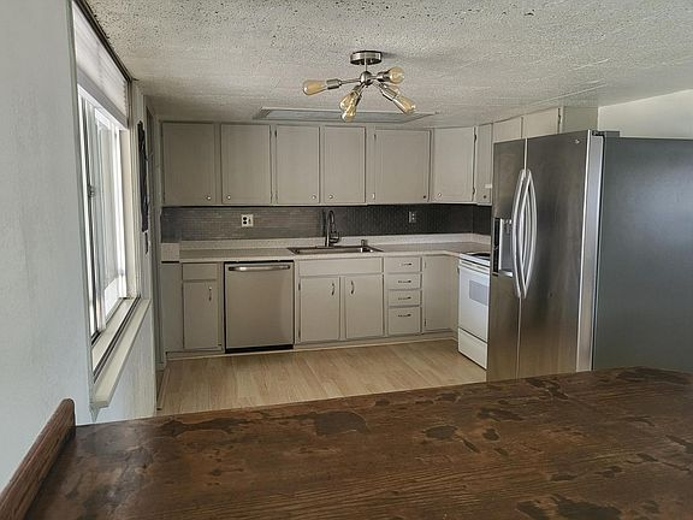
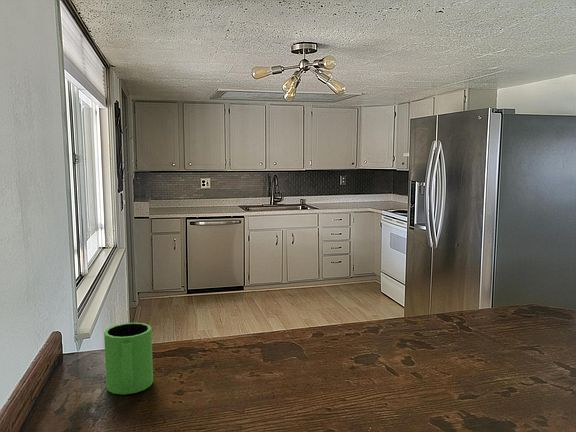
+ mug [103,322,154,395]
